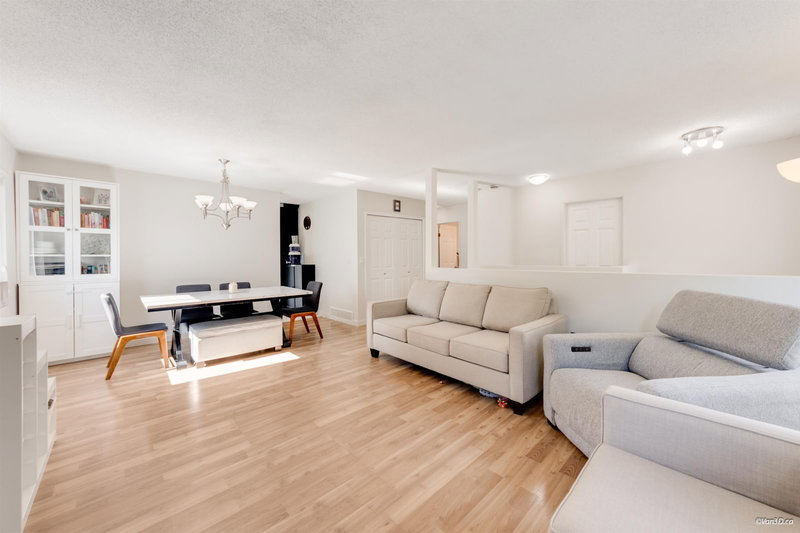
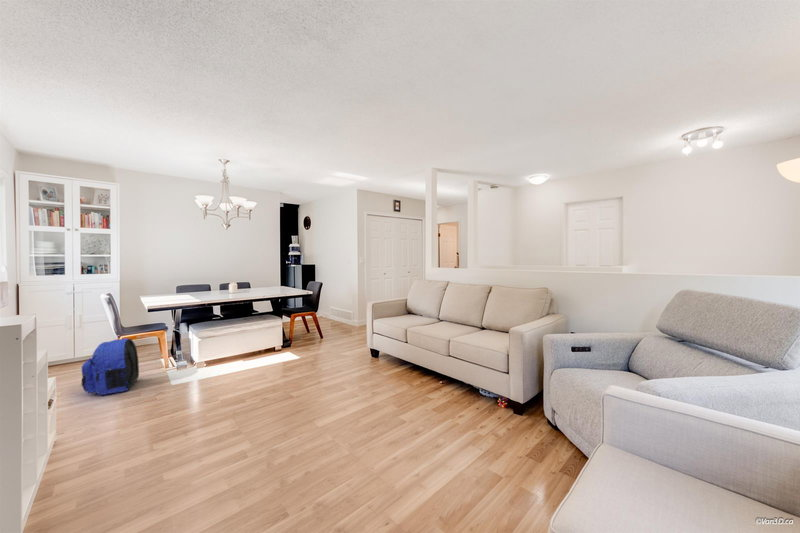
+ backpack [80,338,140,396]
